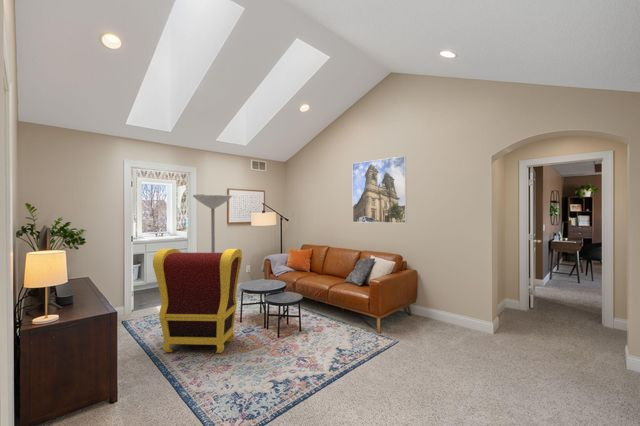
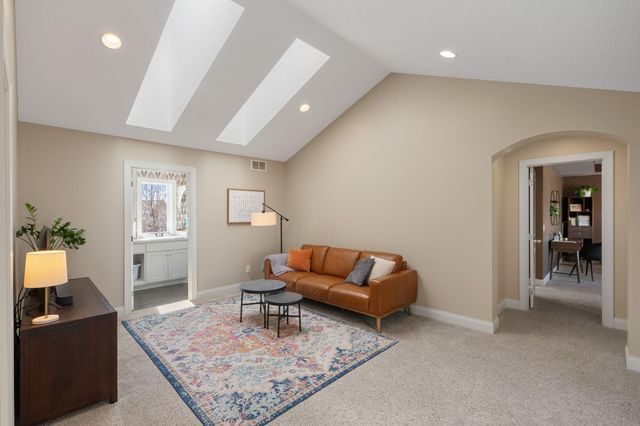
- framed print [351,155,407,224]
- armchair [152,248,243,354]
- floor lamp [192,193,233,253]
